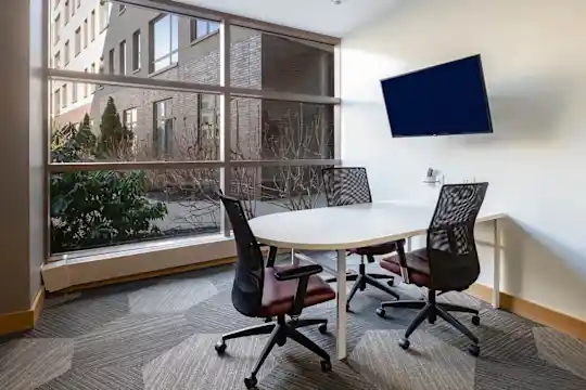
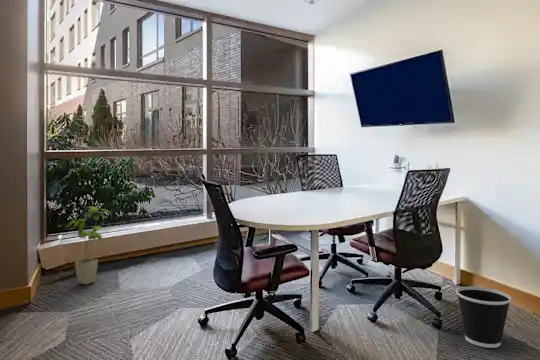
+ wastebasket [455,286,512,349]
+ house plant [67,205,113,285]
